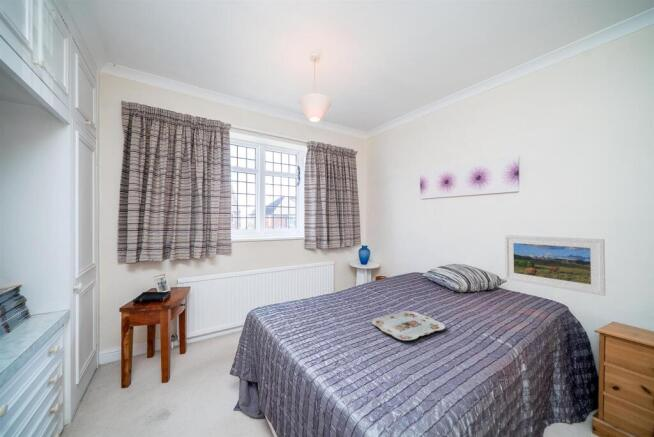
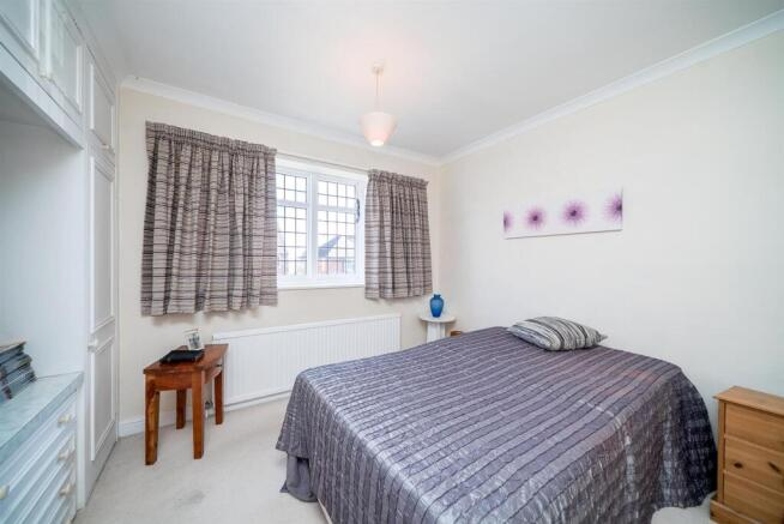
- serving tray [371,310,446,341]
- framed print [503,234,606,297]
